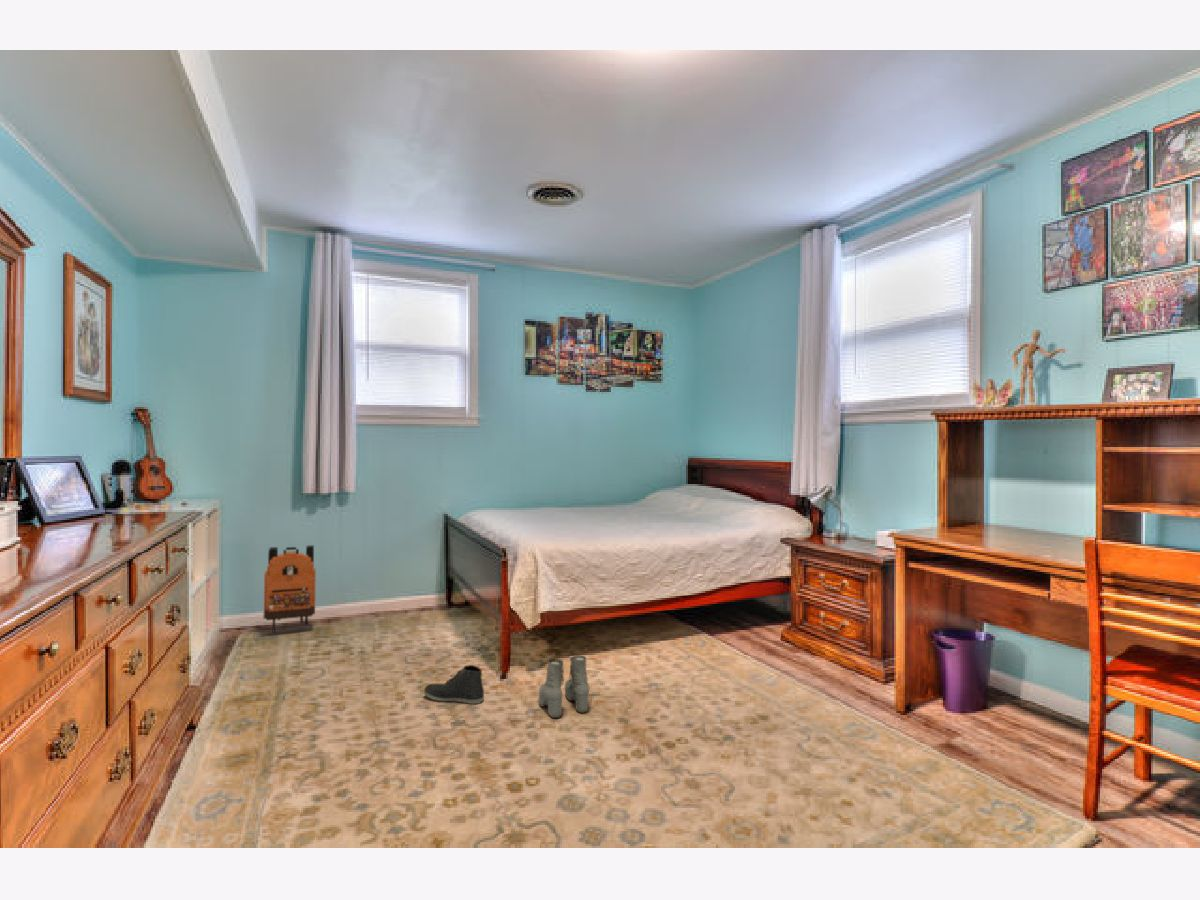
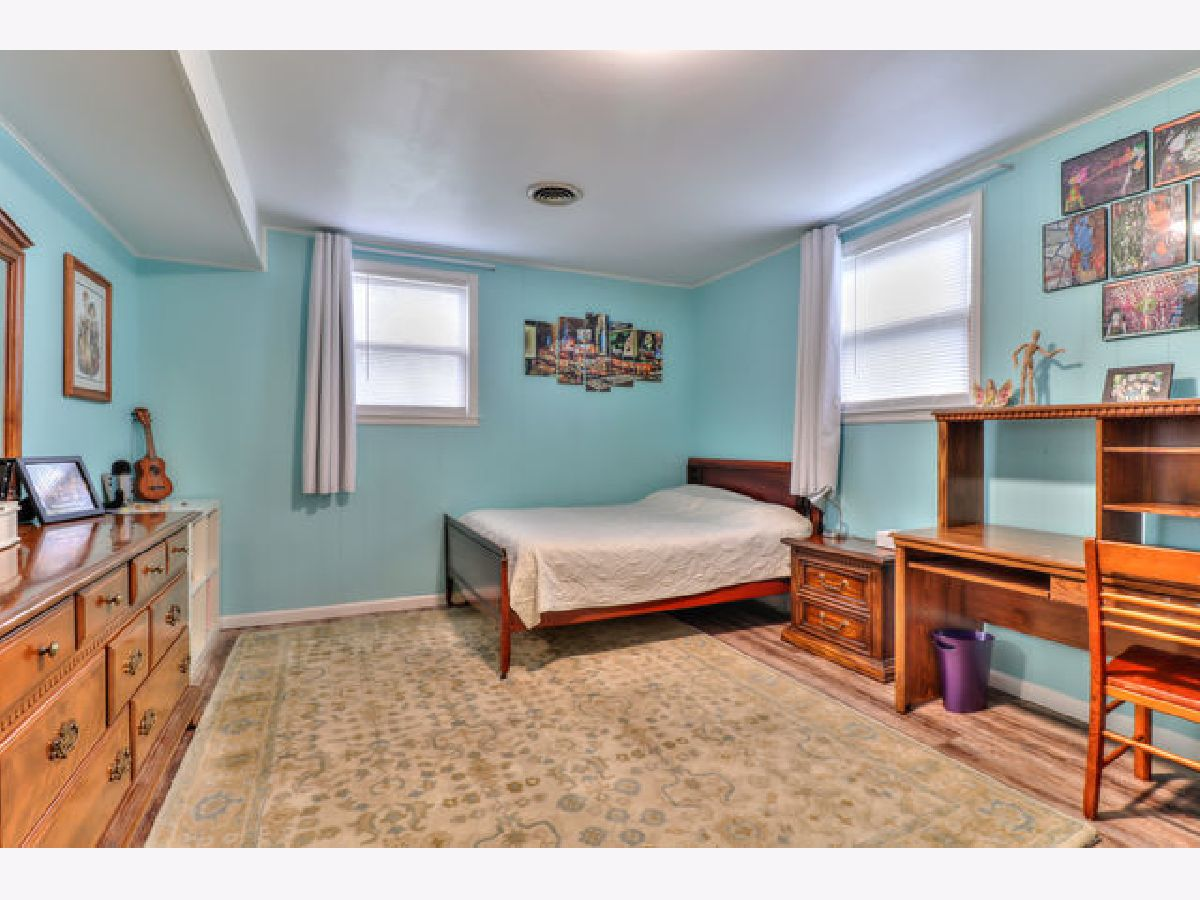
- backpack [262,544,317,633]
- boots [538,655,590,719]
- sneaker [423,664,485,705]
